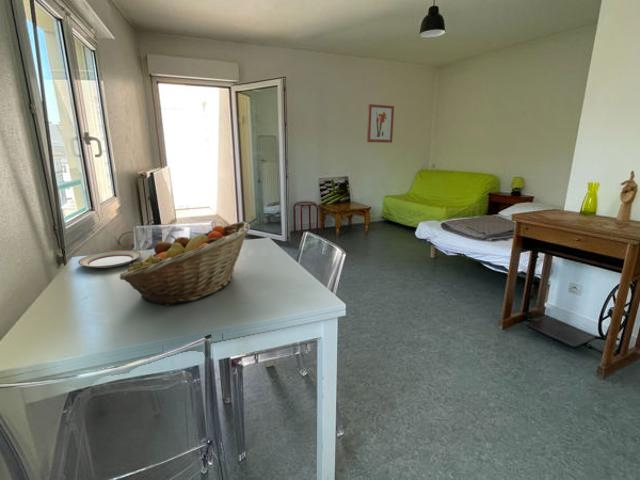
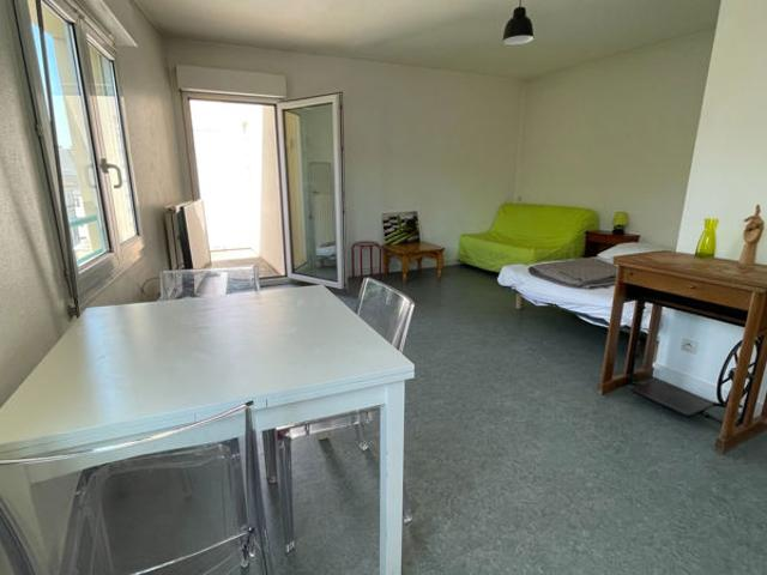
- plate [77,249,142,269]
- fruit basket [119,220,251,307]
- wall art [366,103,395,144]
